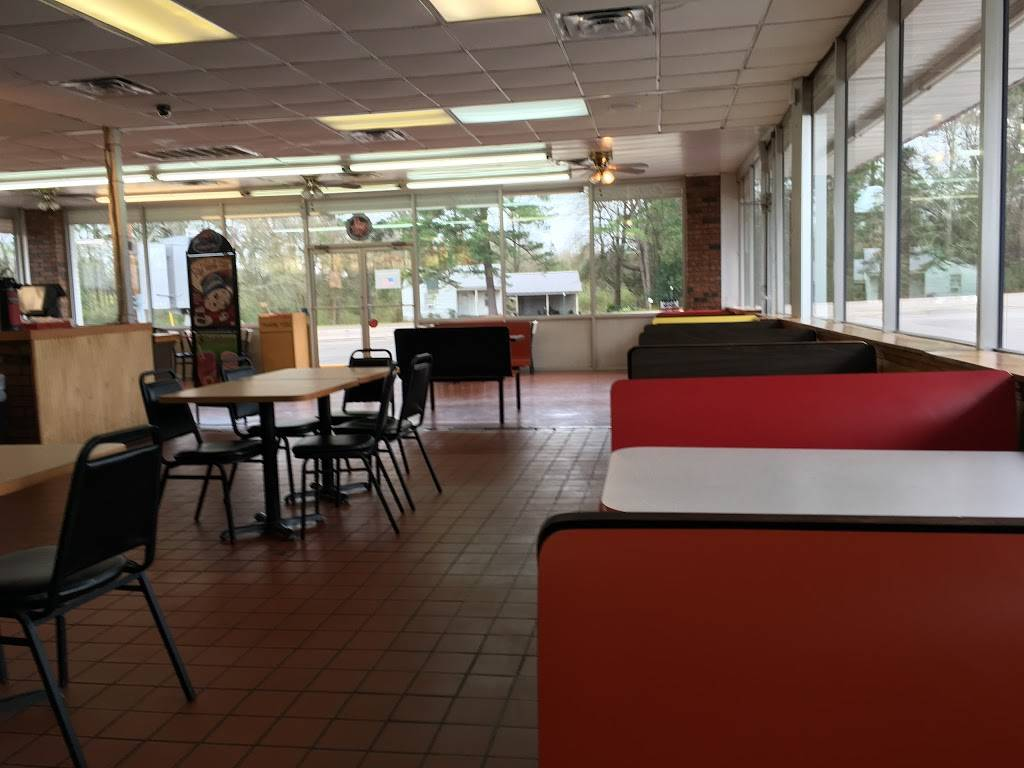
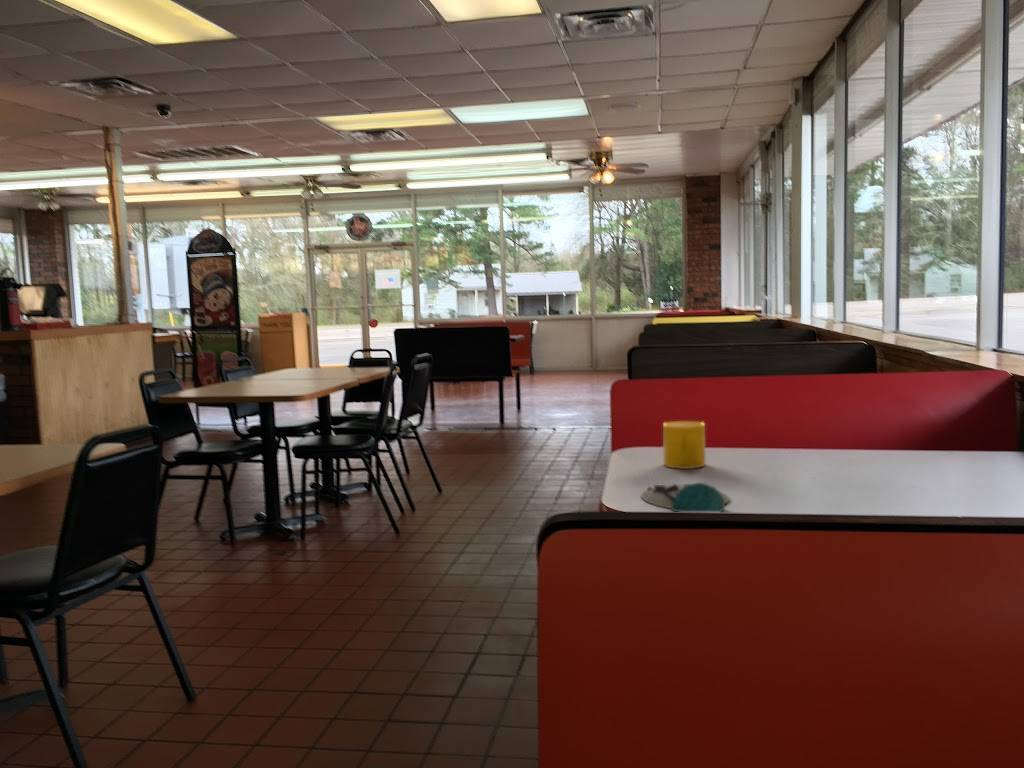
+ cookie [640,482,730,514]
+ cup [662,420,706,470]
